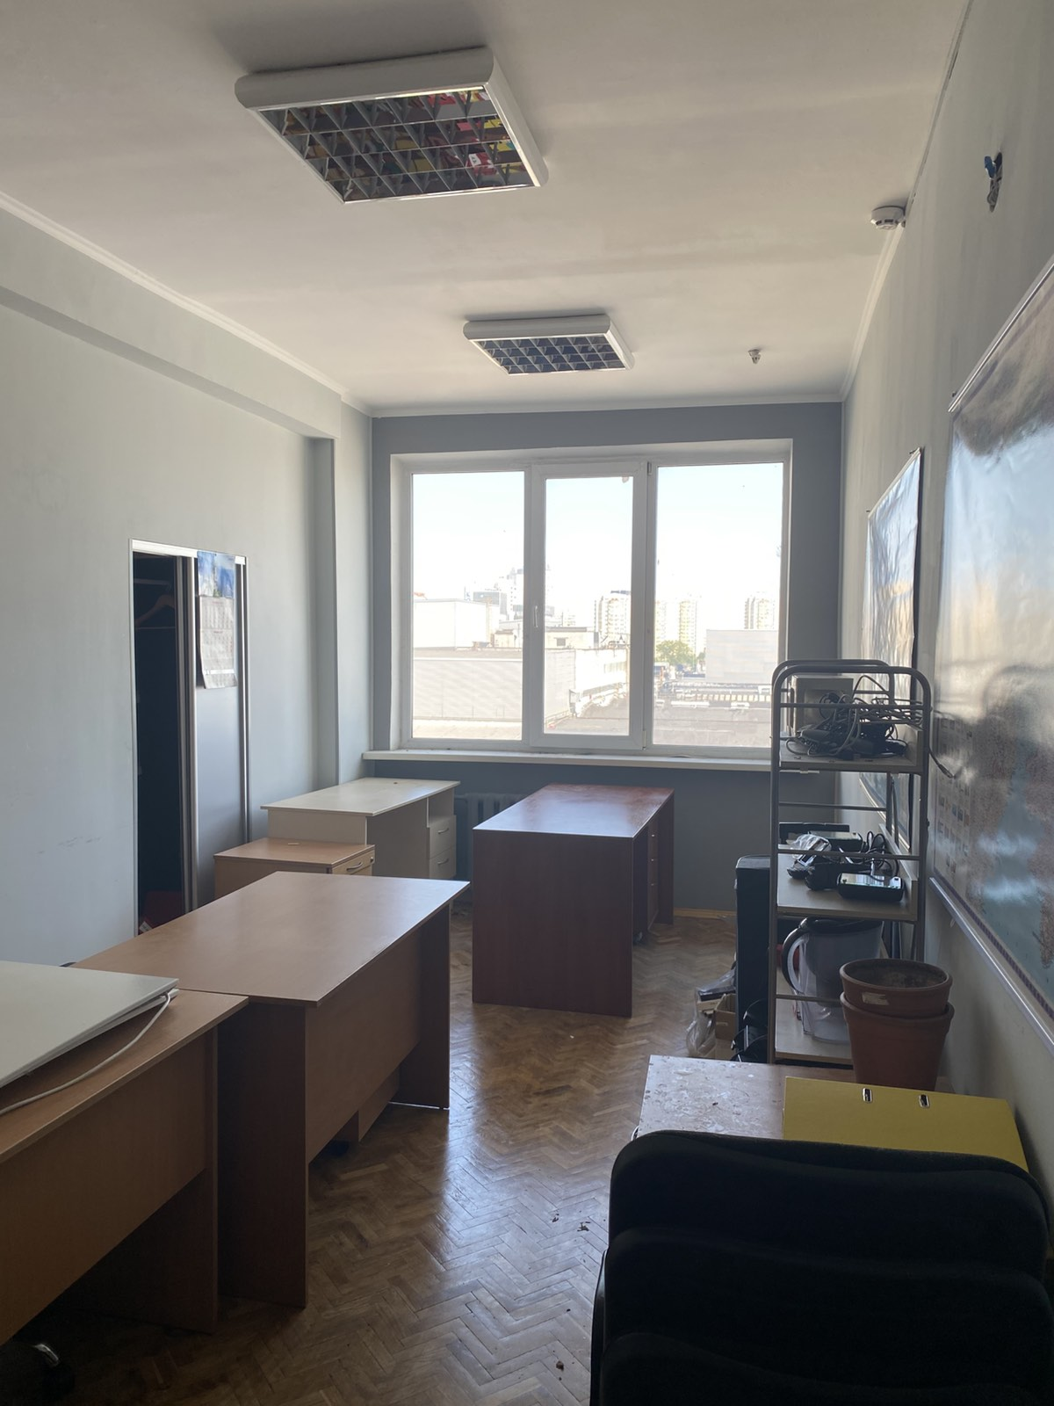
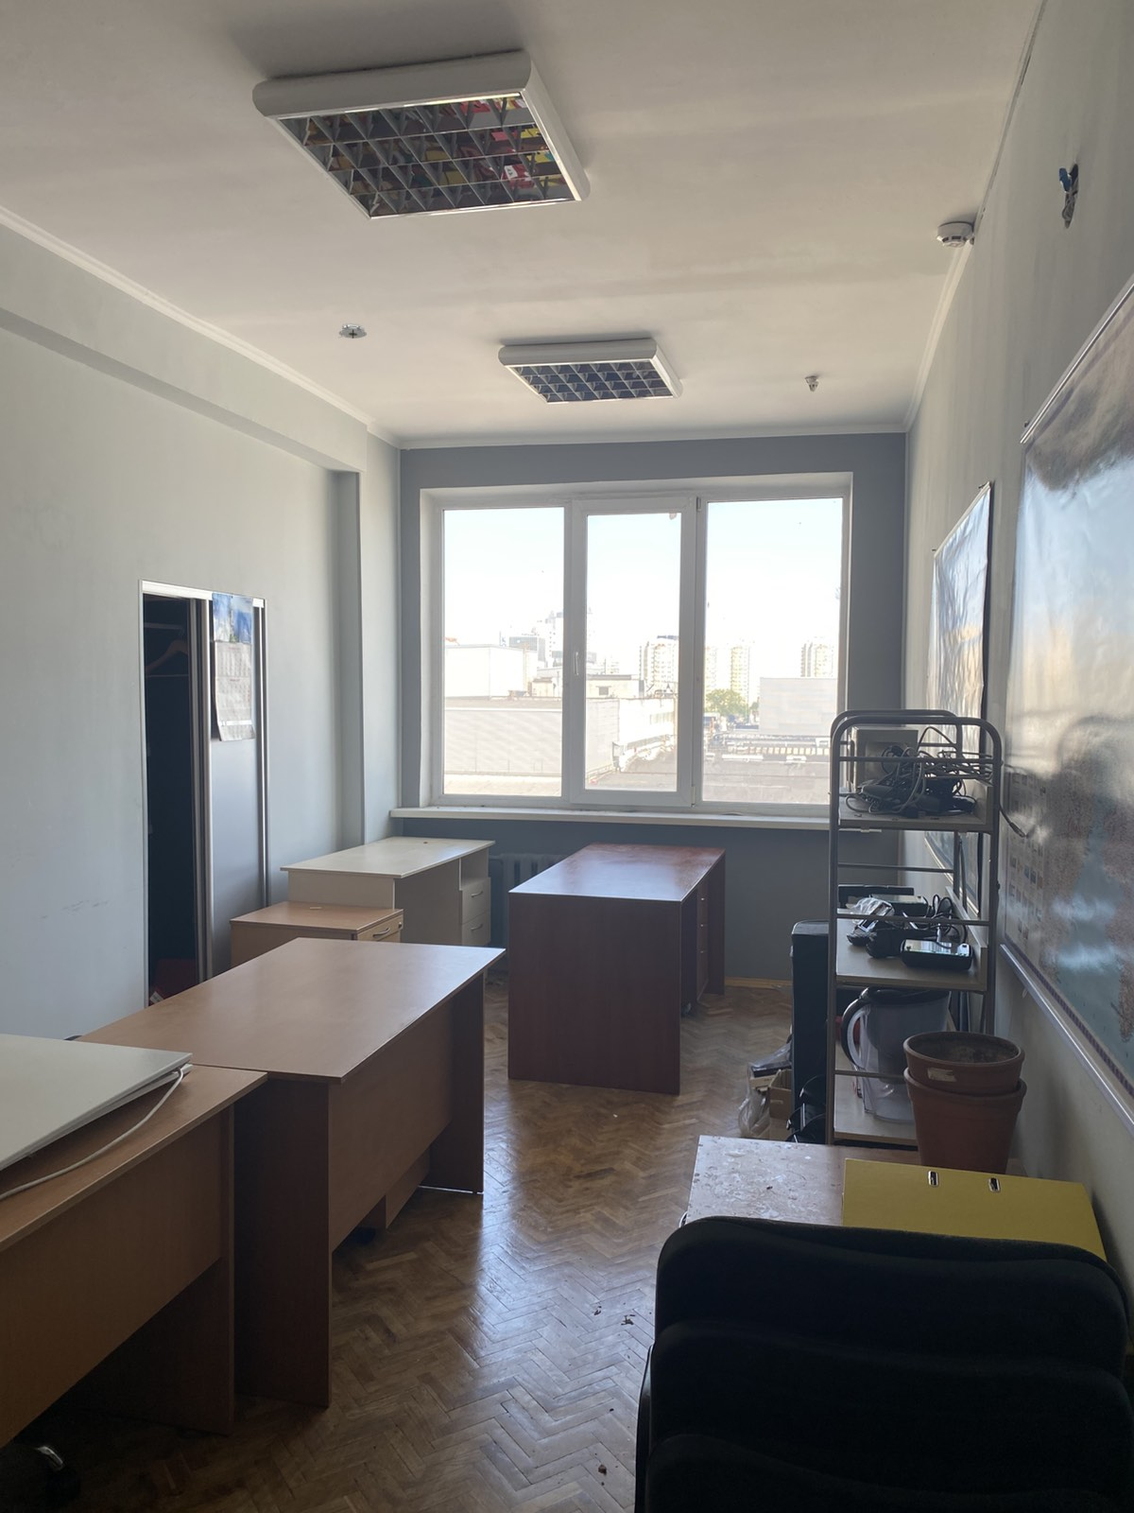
+ smoke detector [338,323,368,340]
